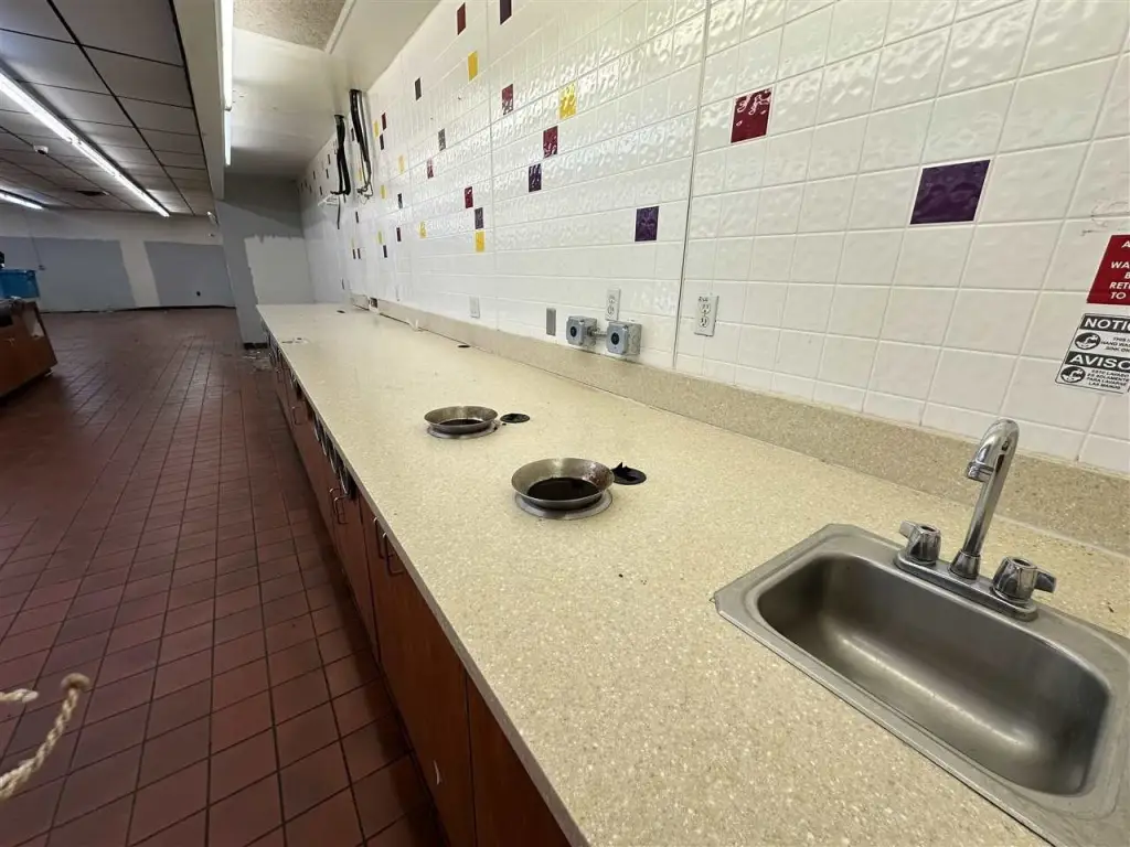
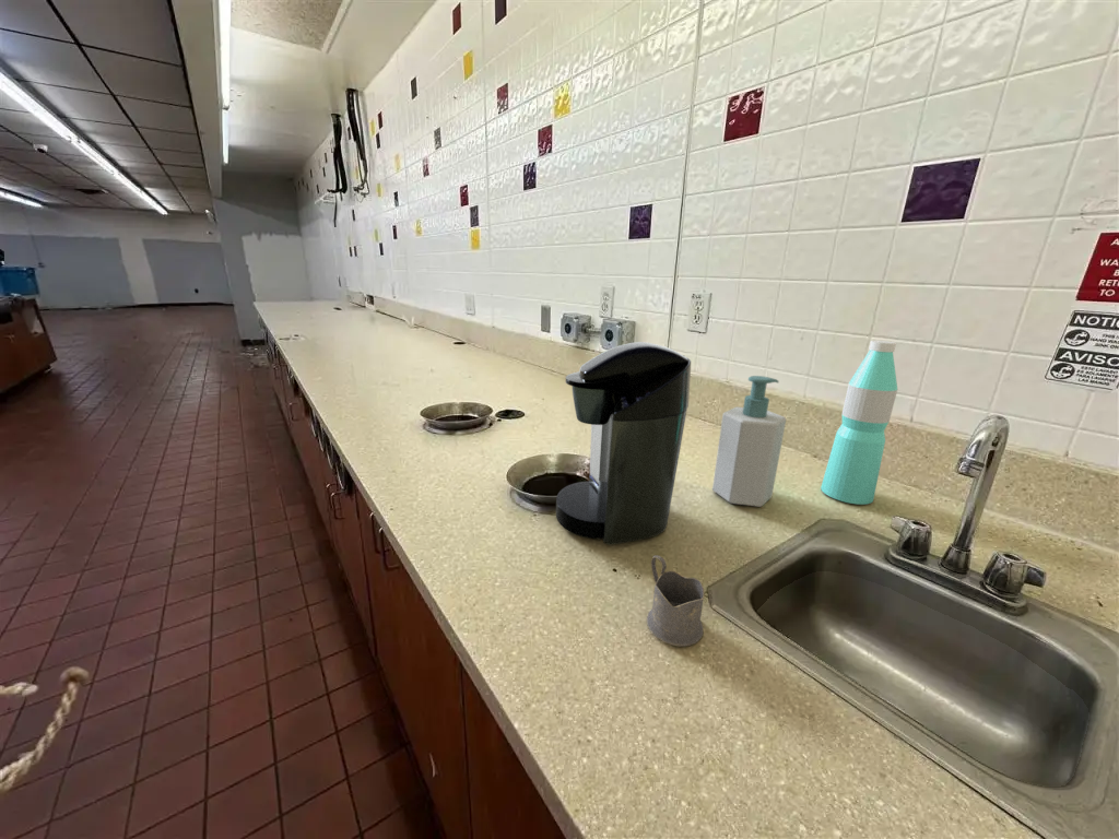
+ soap bottle [711,375,787,508]
+ coffee maker [555,341,692,545]
+ tea glass holder [646,555,705,647]
+ water bottle [820,340,898,506]
